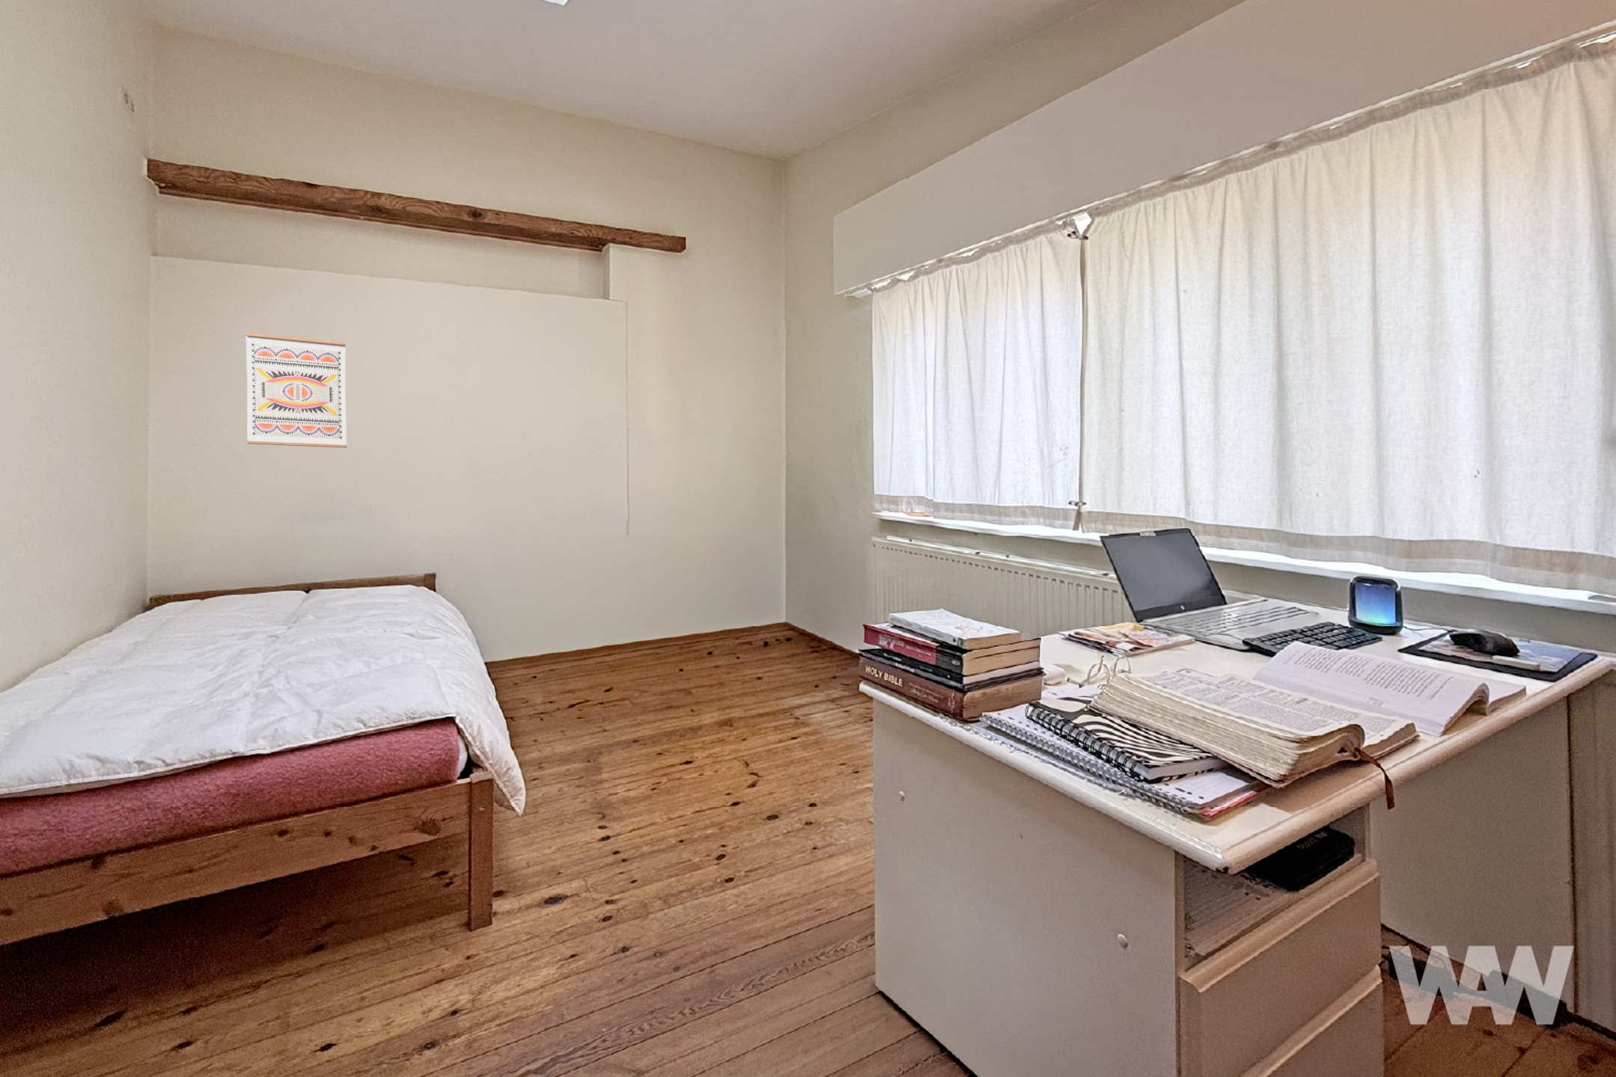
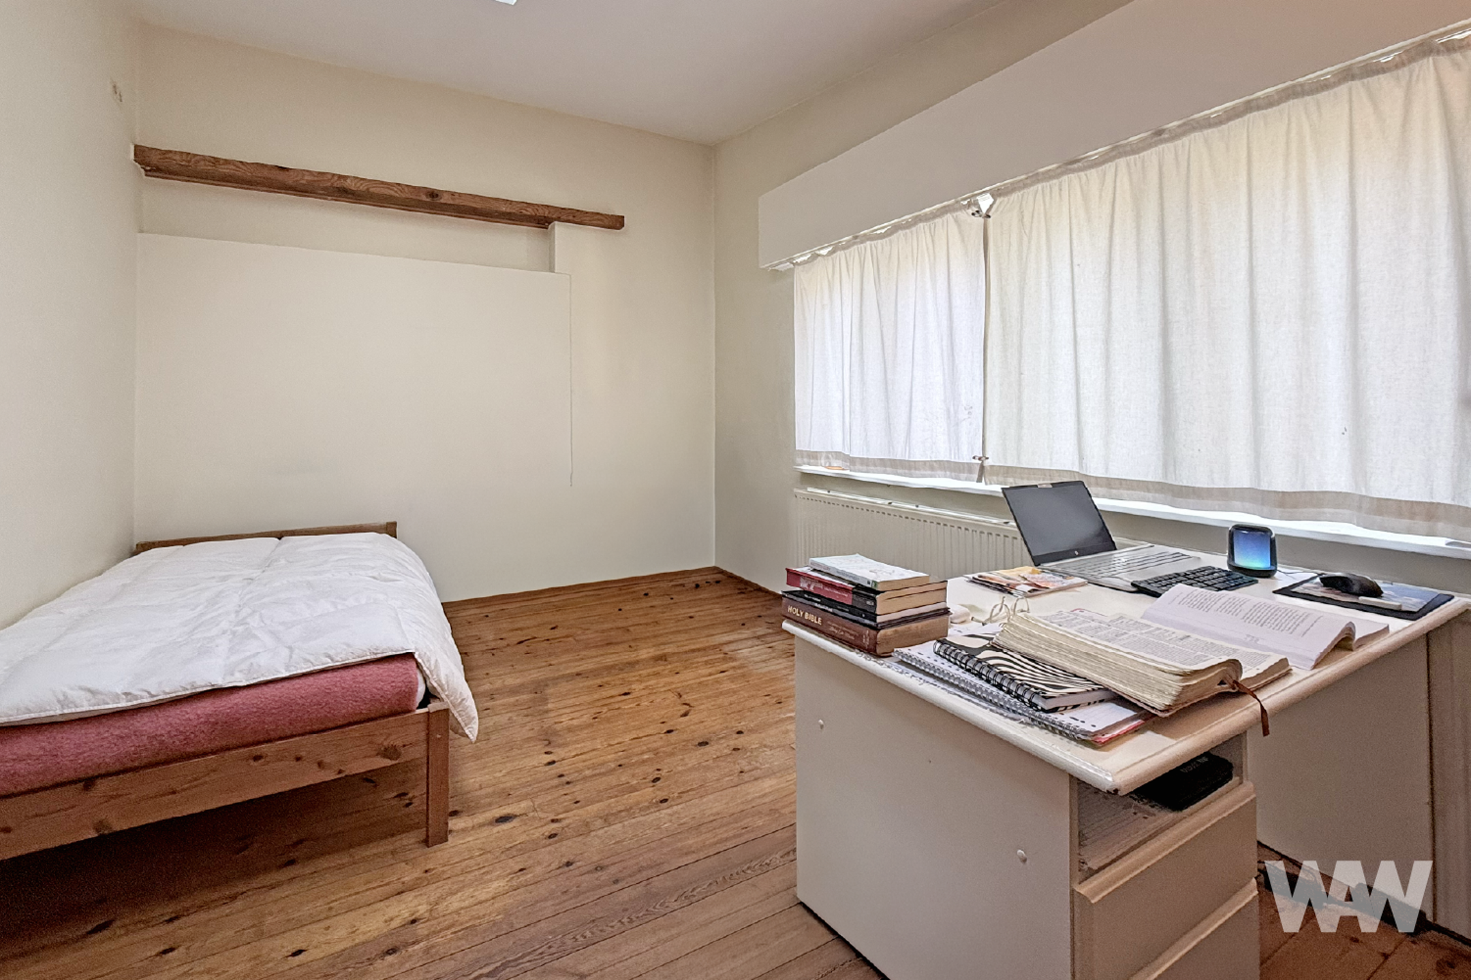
- wall art [245,332,347,448]
